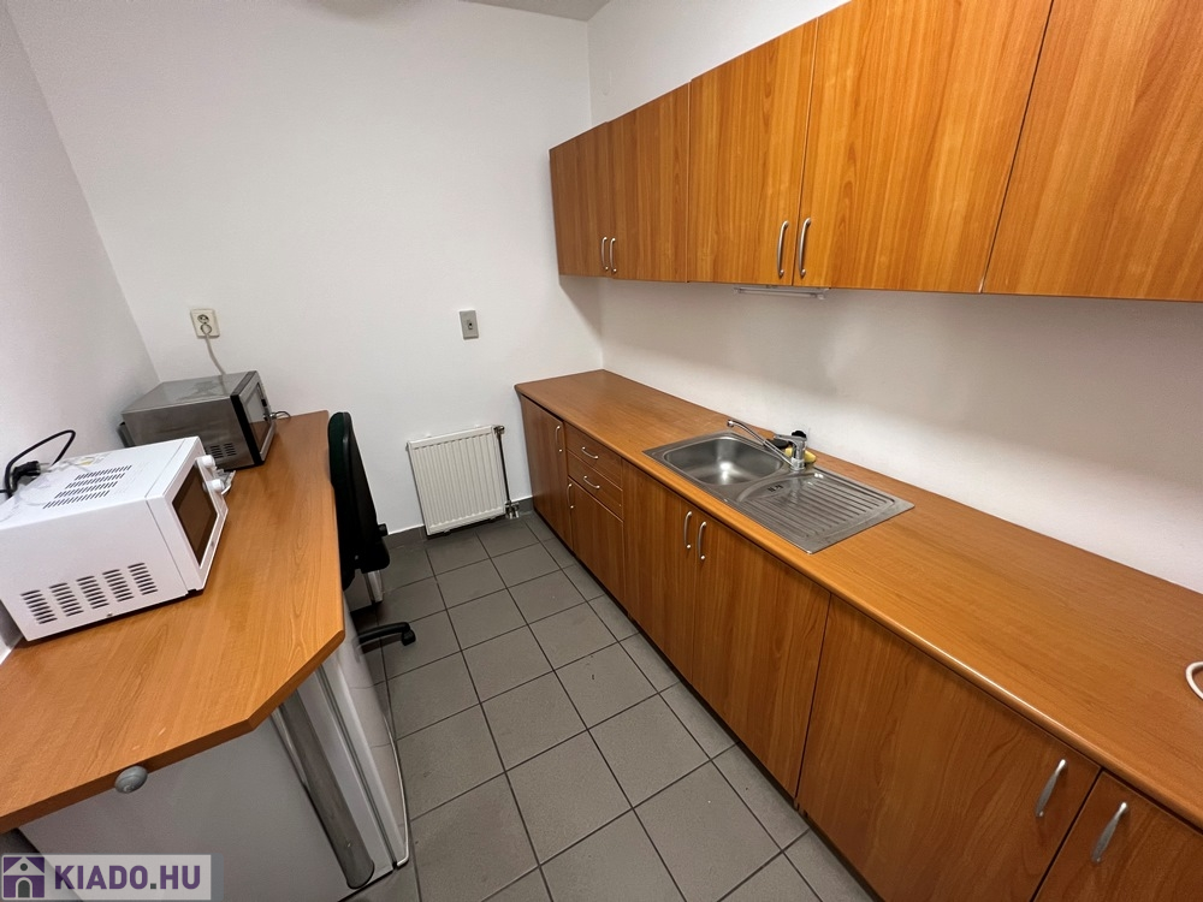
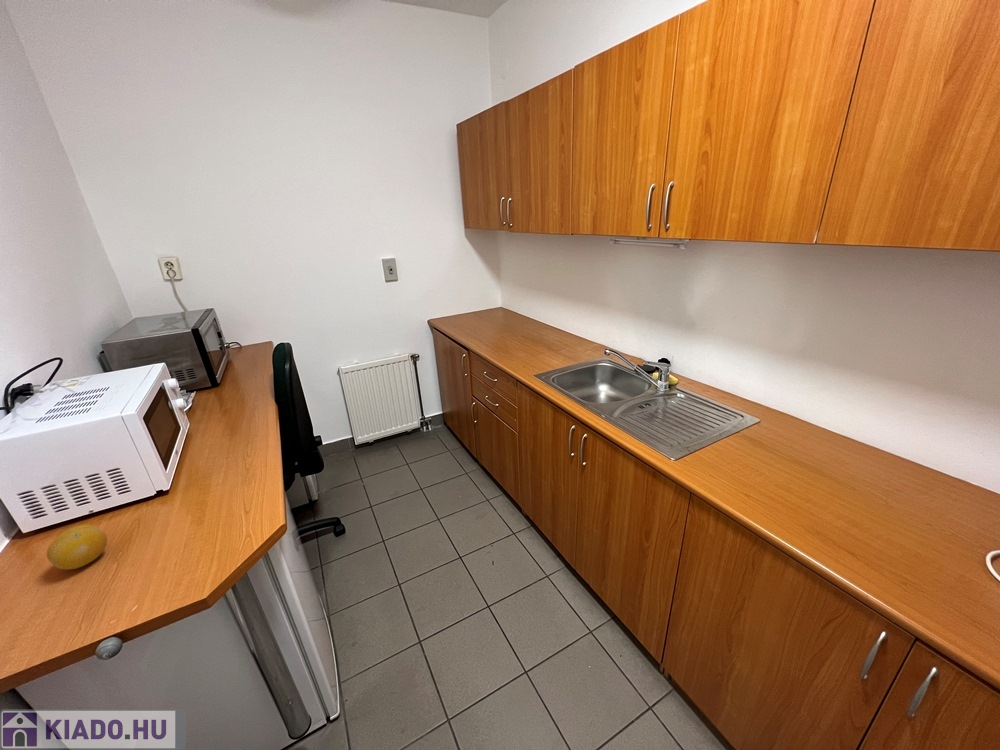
+ fruit [46,524,108,570]
